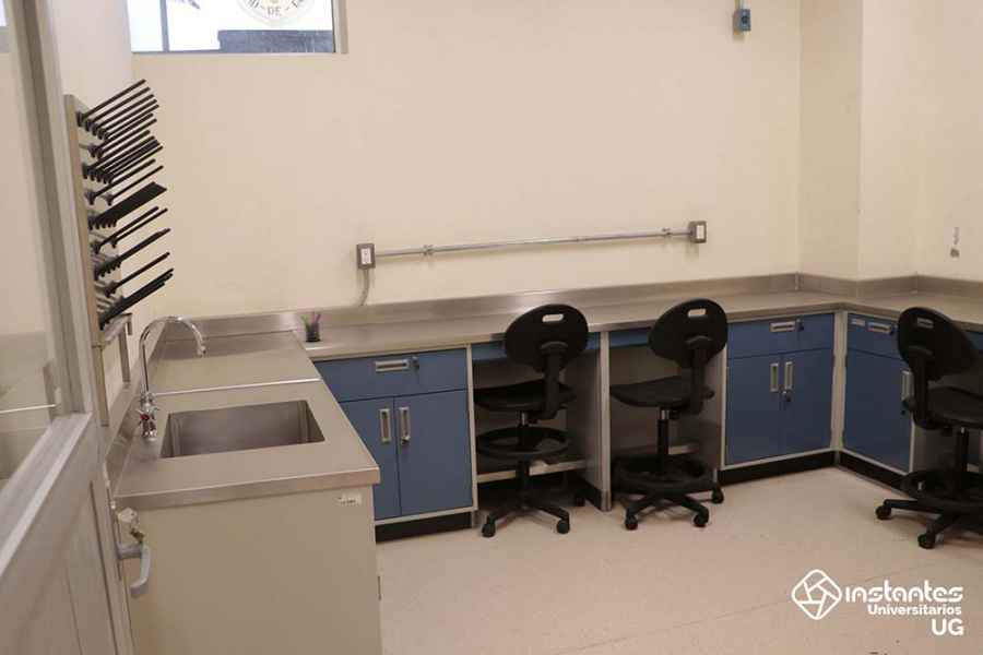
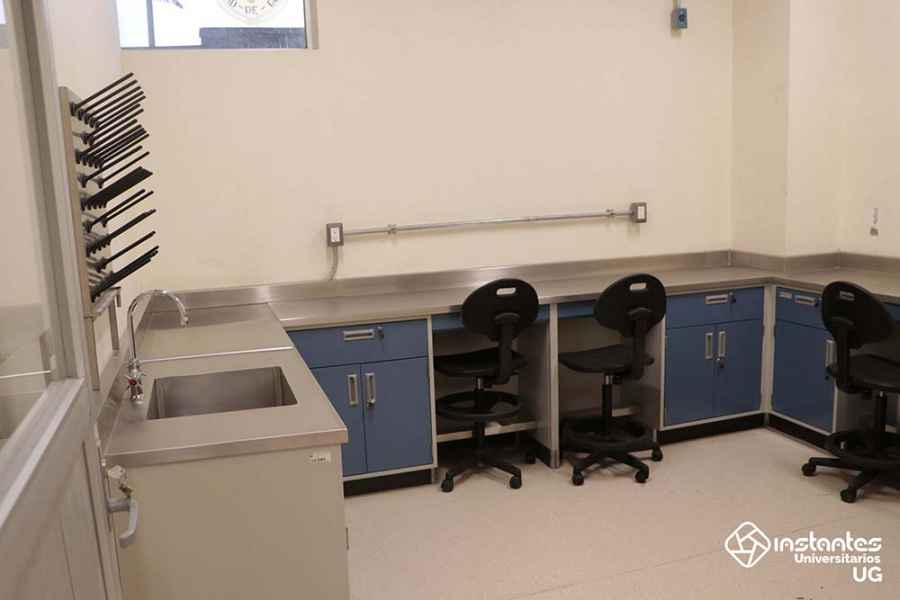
- pen holder [299,309,322,343]
